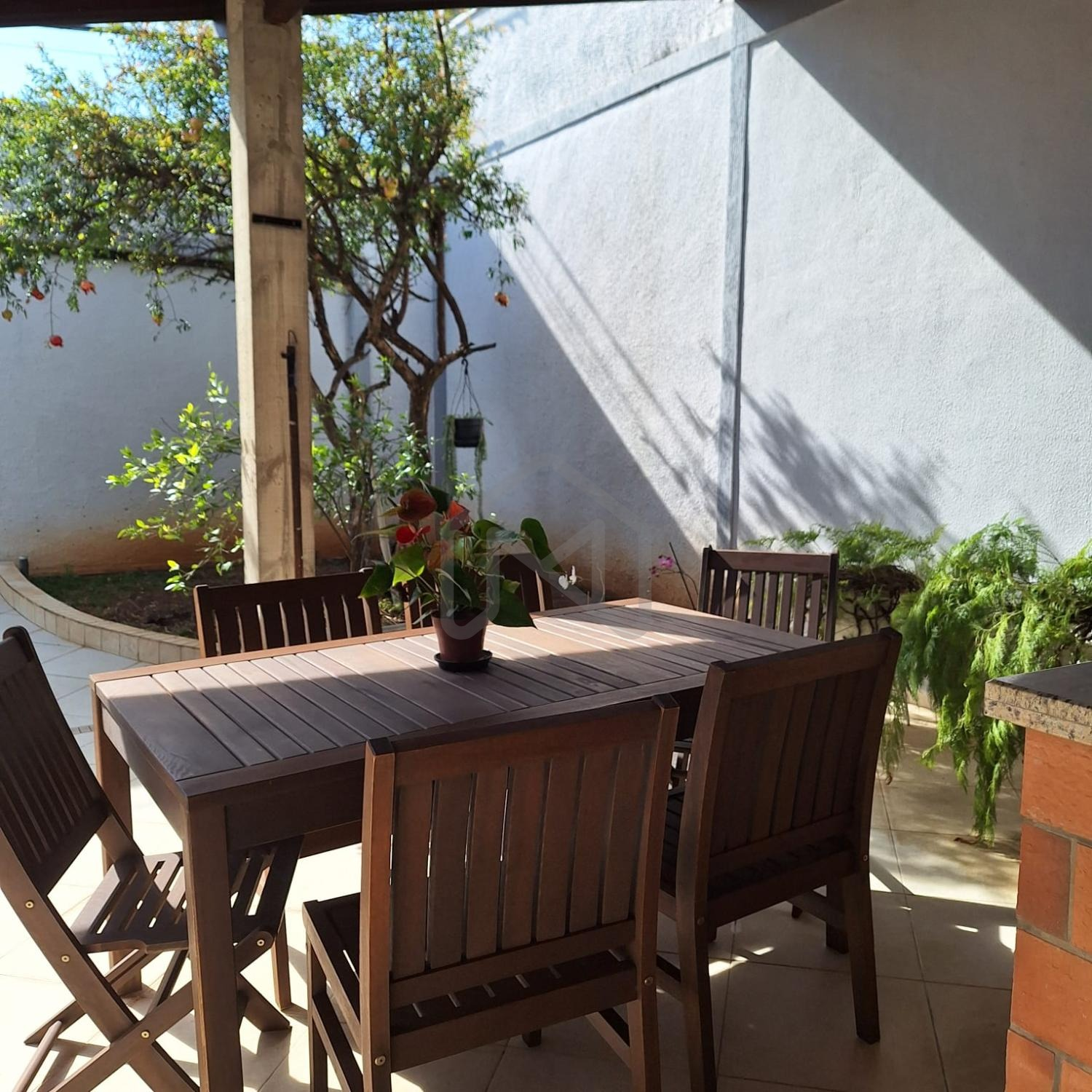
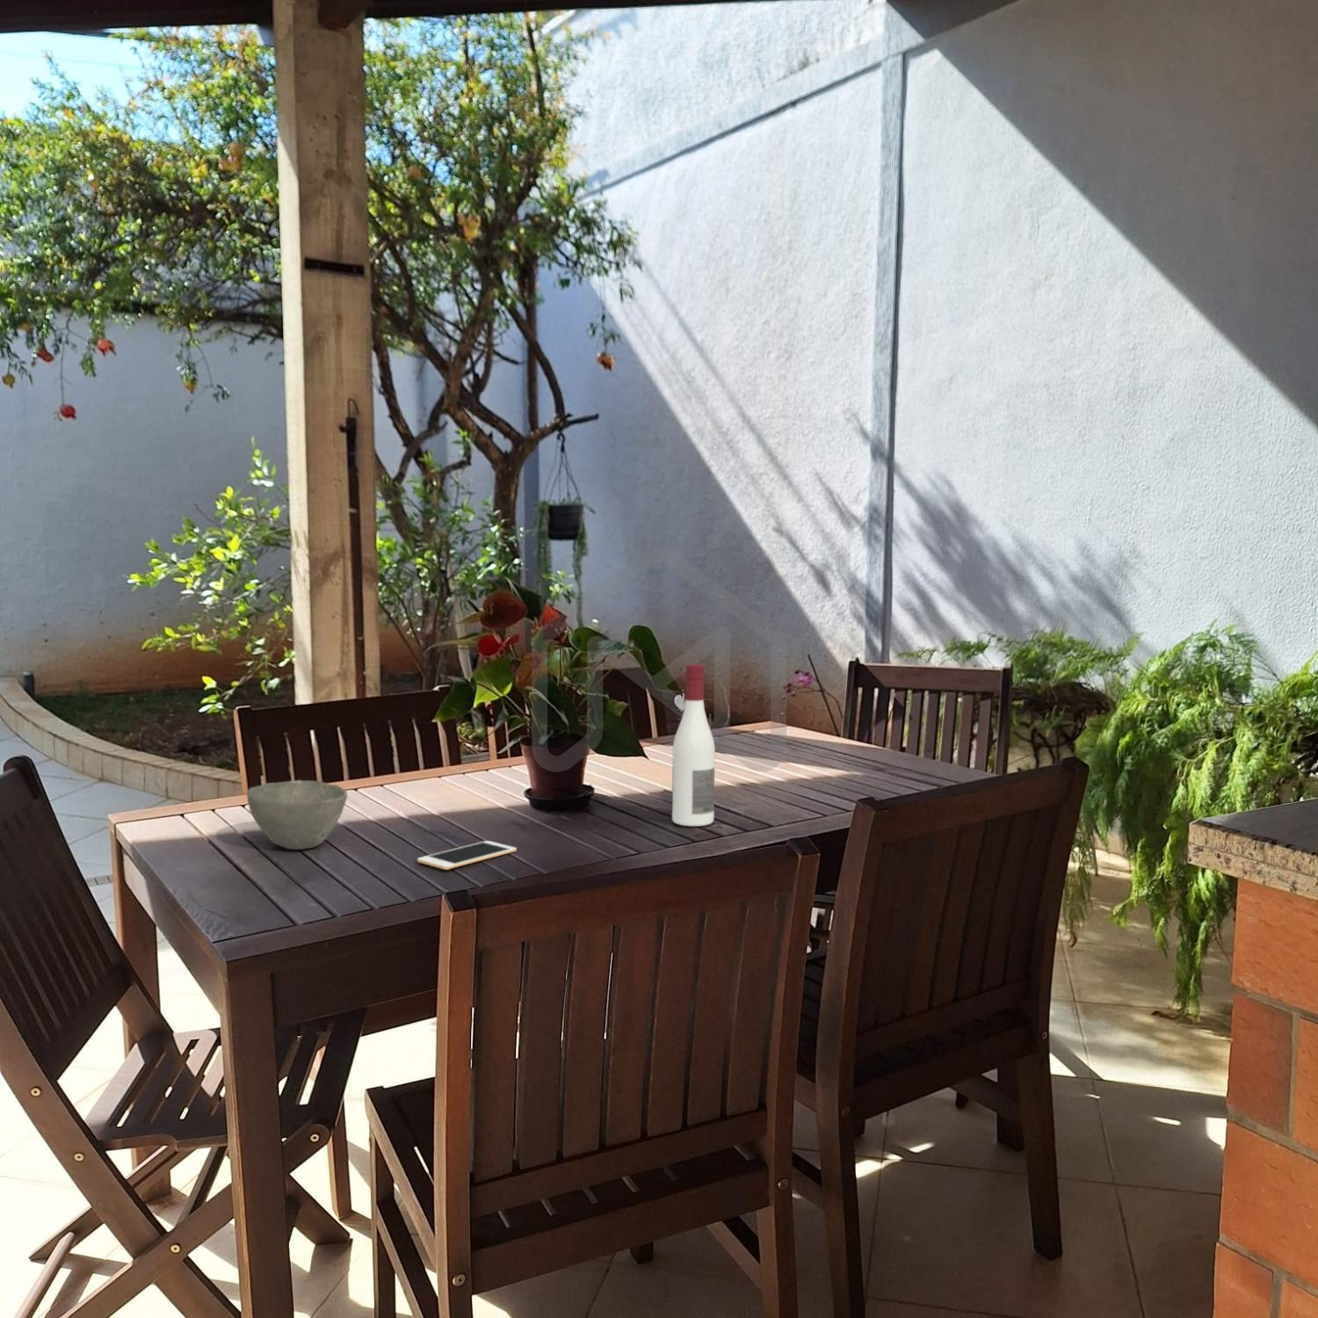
+ cell phone [416,840,518,870]
+ bowl [246,780,348,851]
+ alcohol [671,664,716,827]
